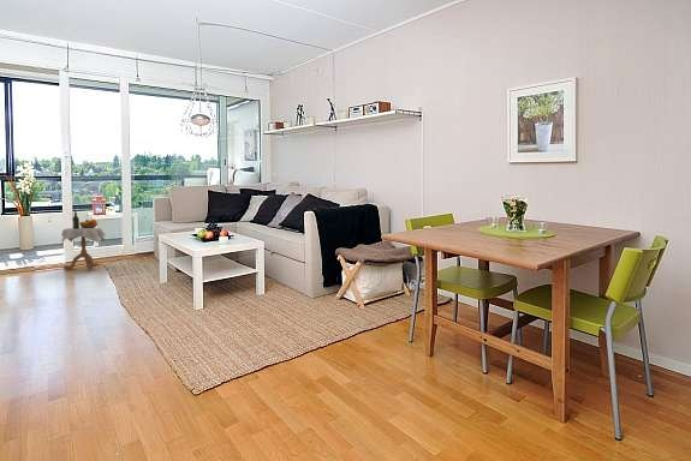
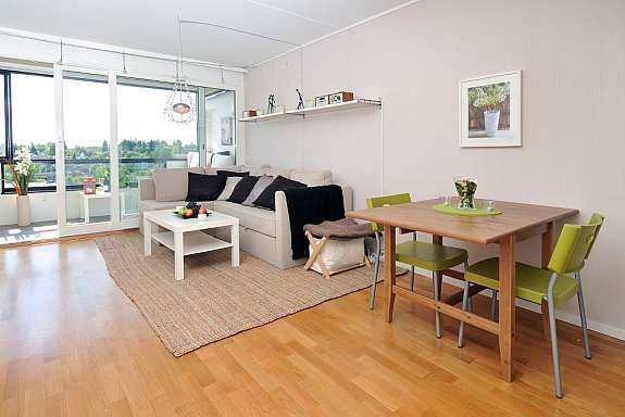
- side table [60,210,107,271]
